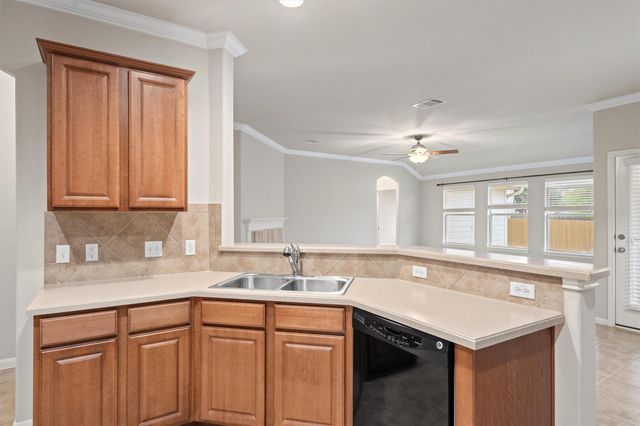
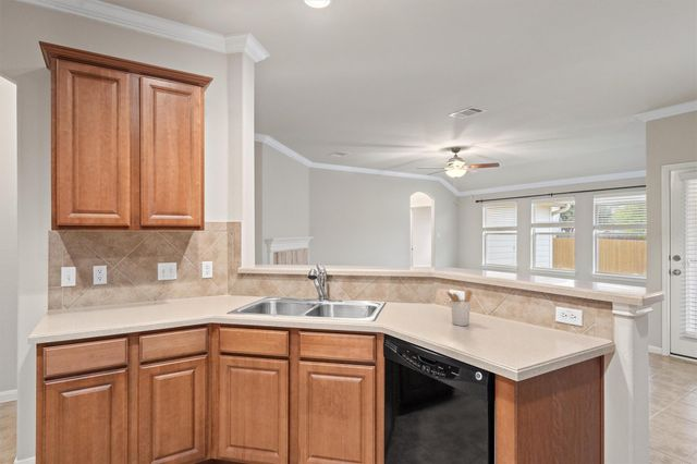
+ utensil holder [445,290,474,327]
